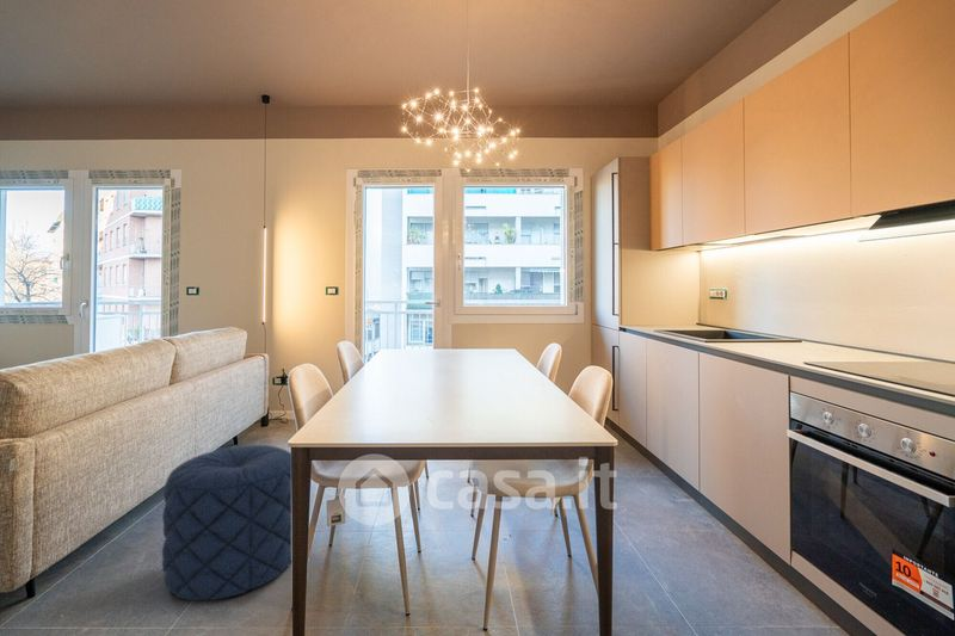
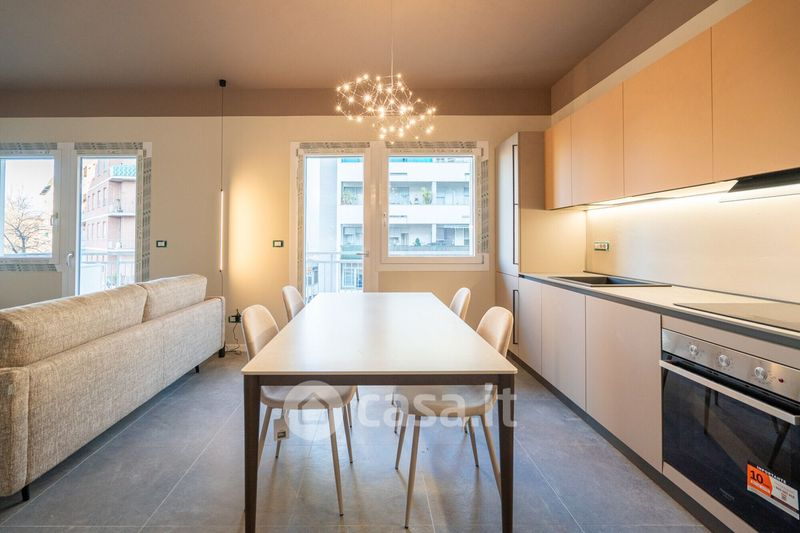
- pouf [161,444,292,601]
